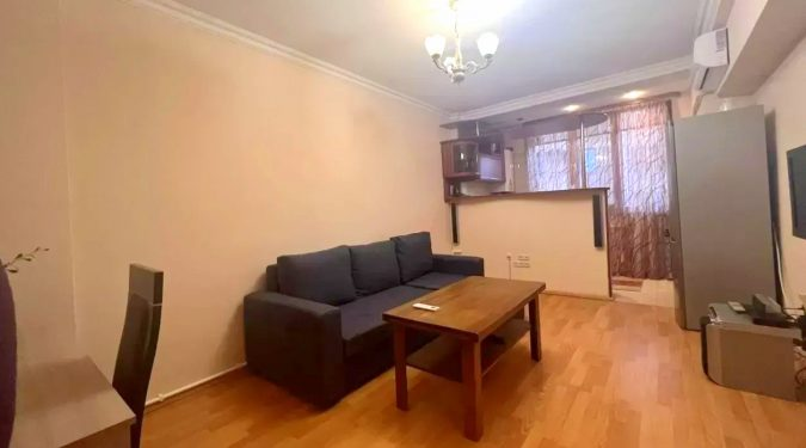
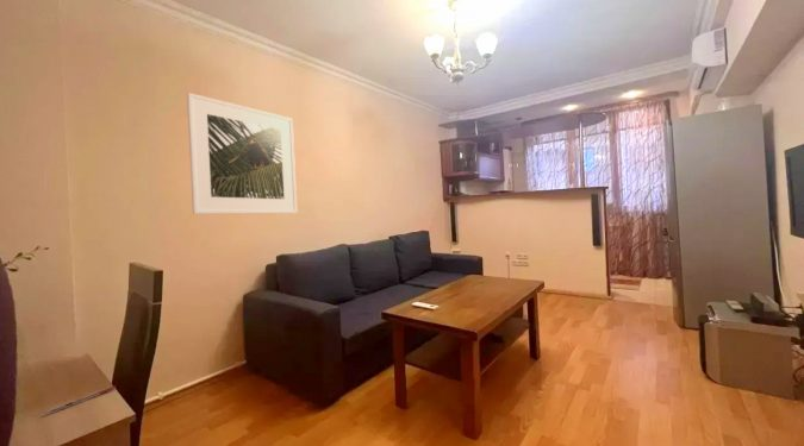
+ pen [44,384,117,415]
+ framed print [186,92,298,215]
